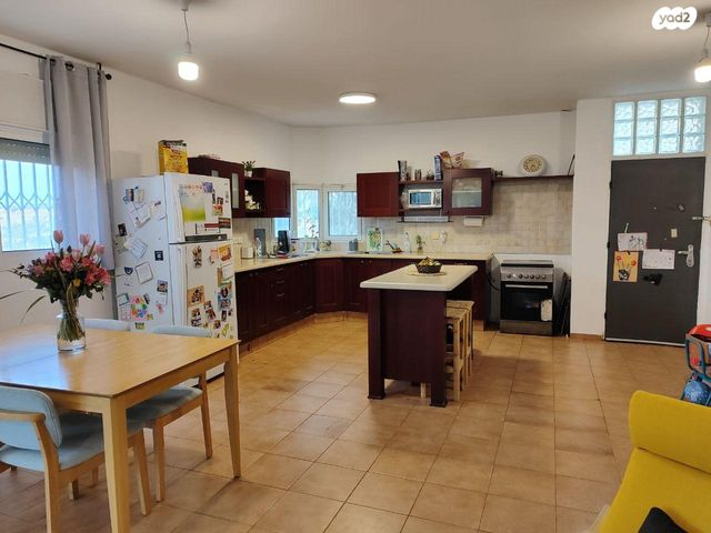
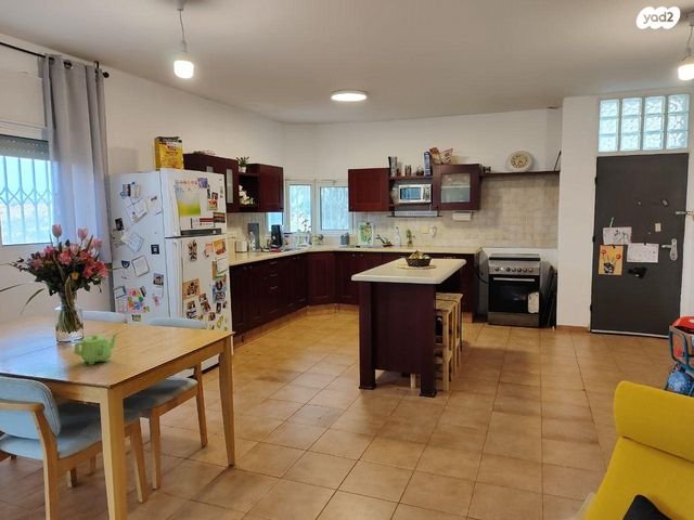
+ teapot [73,333,119,366]
